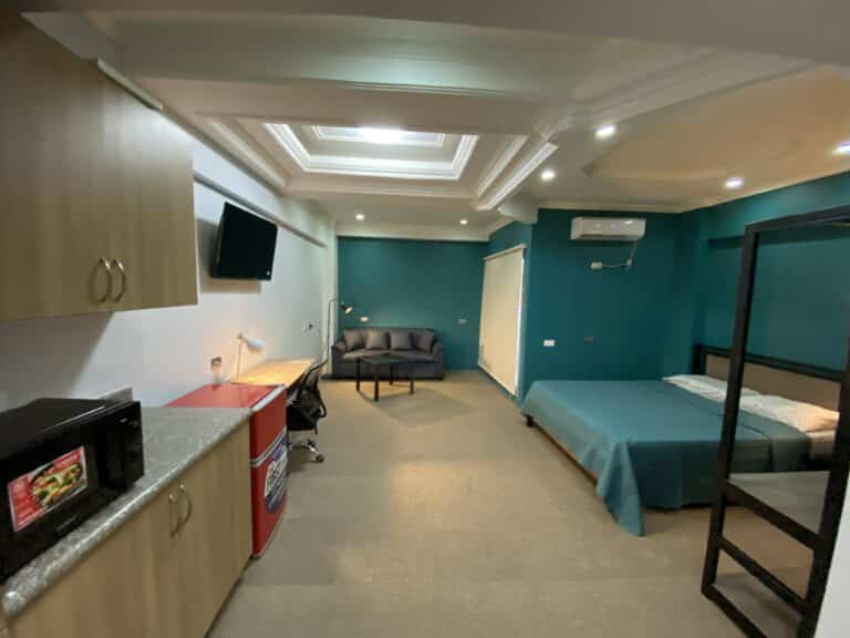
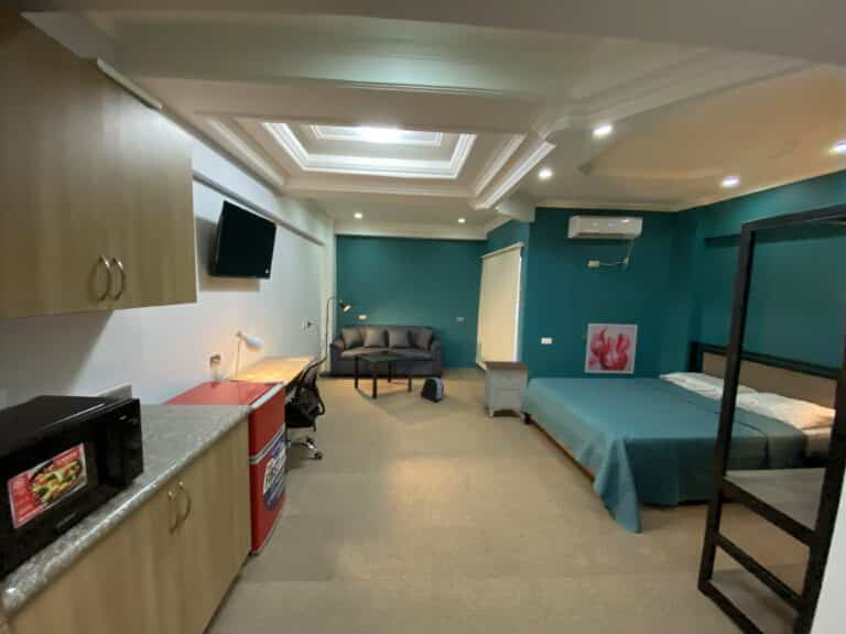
+ wall art [584,323,639,374]
+ backpack [420,376,445,403]
+ nightstand [482,360,533,419]
